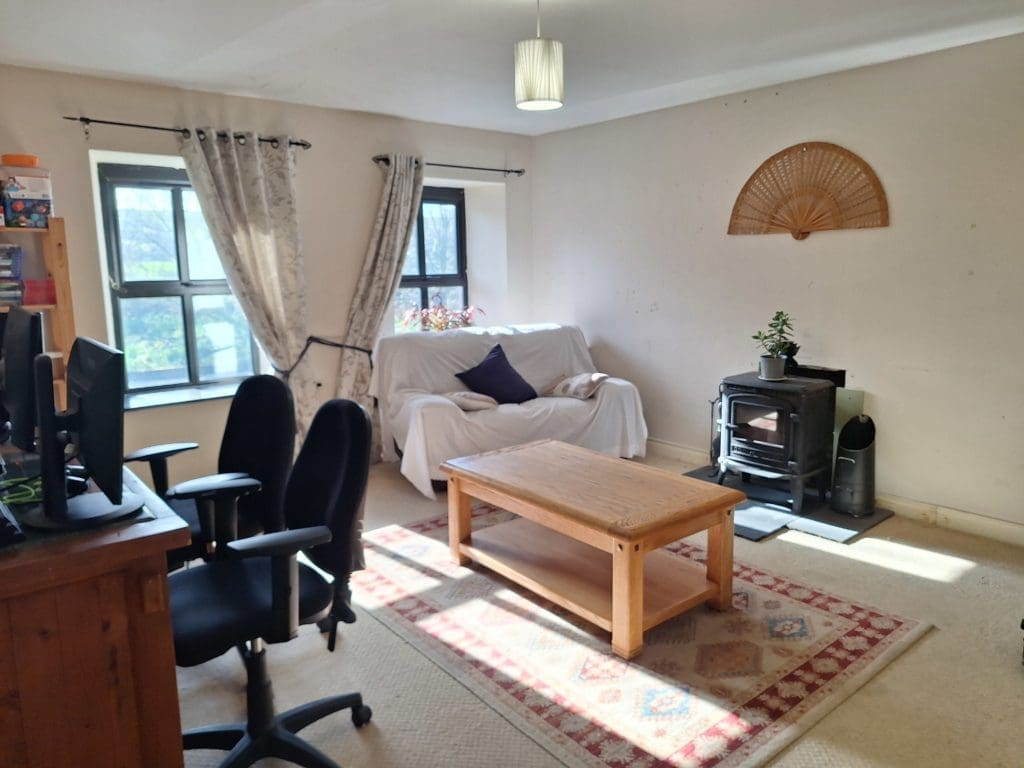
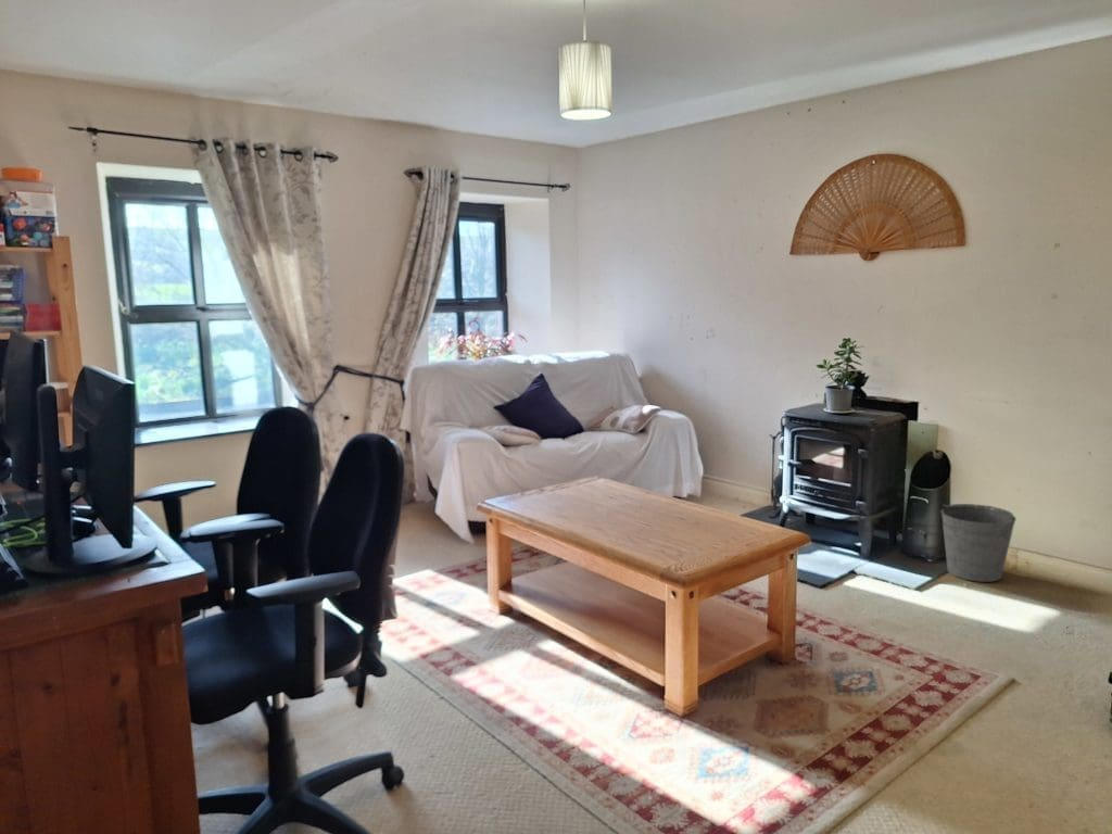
+ bucket [940,503,1018,583]
